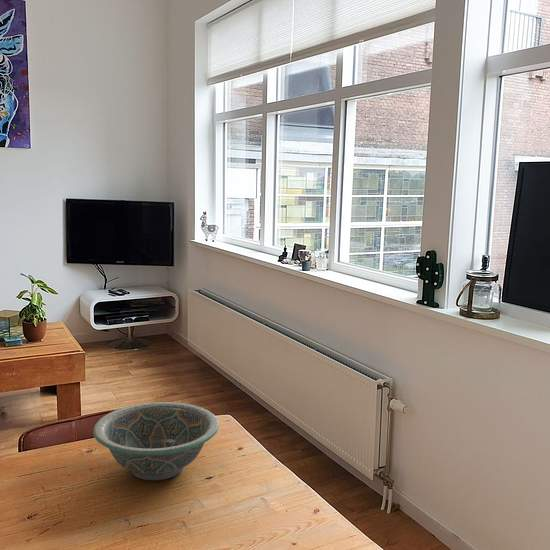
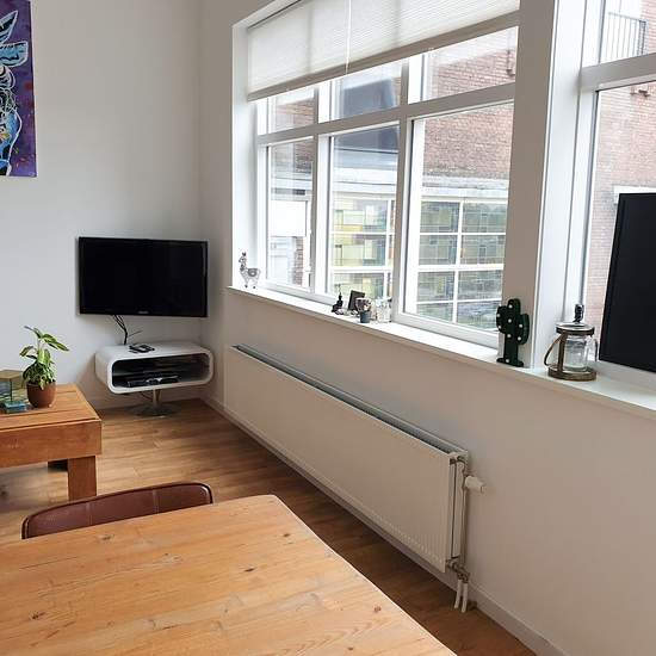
- decorative bowl [92,401,220,481]
